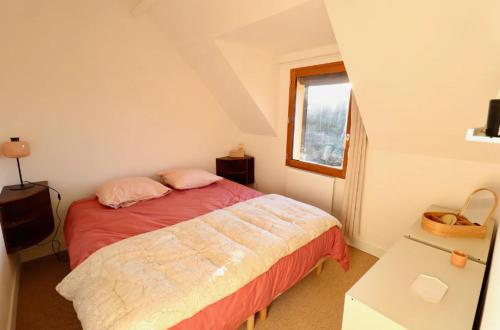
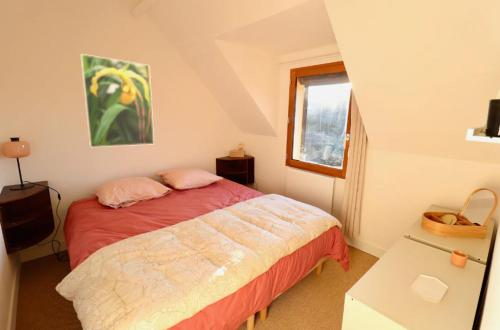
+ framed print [80,53,155,148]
